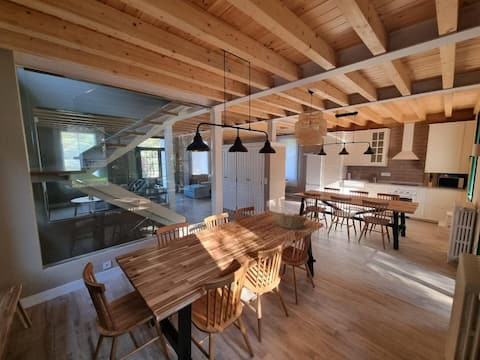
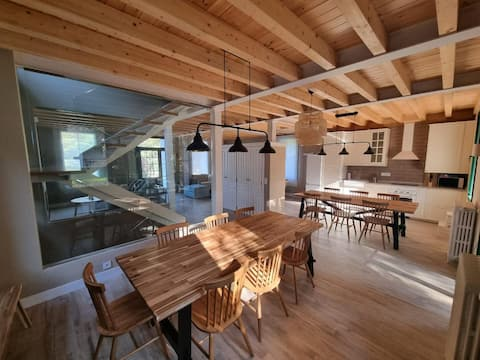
- fruit basket [270,210,309,230]
